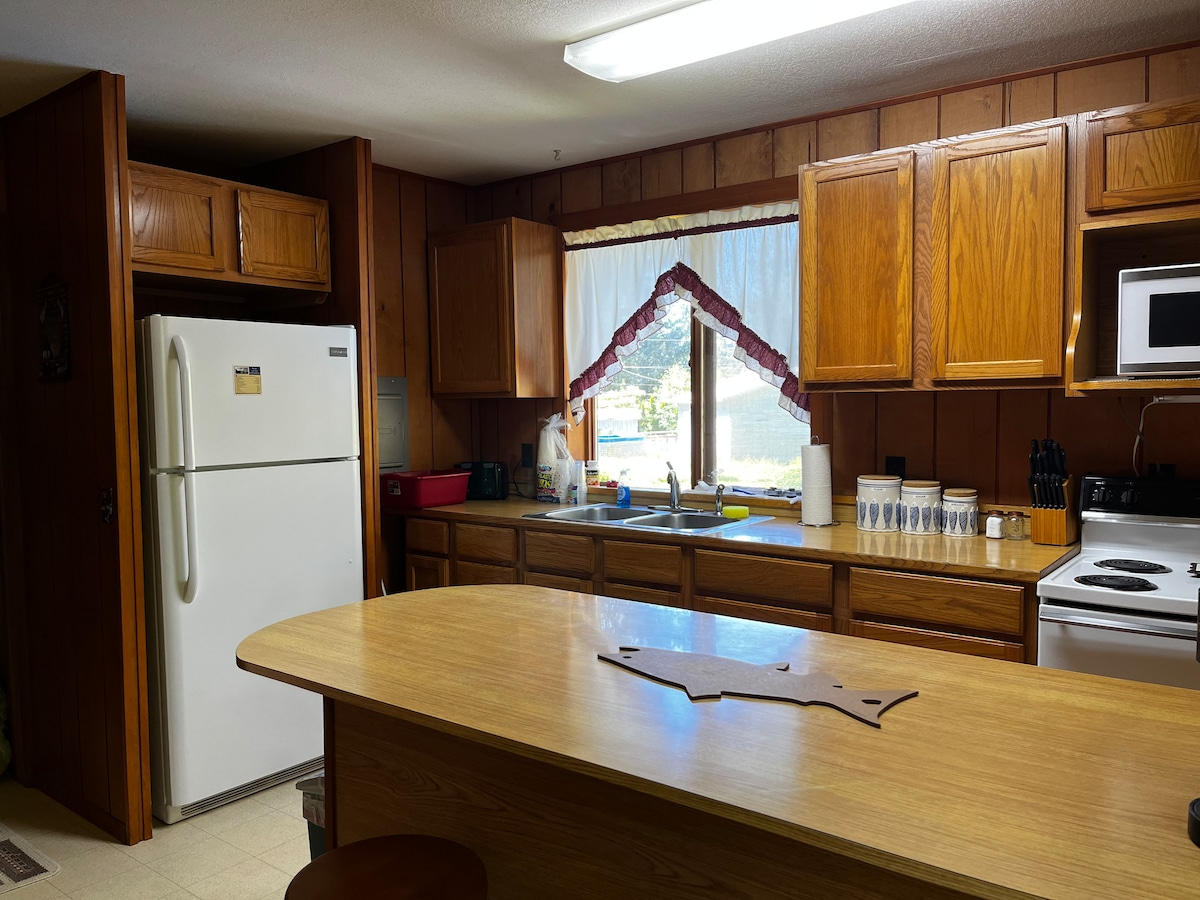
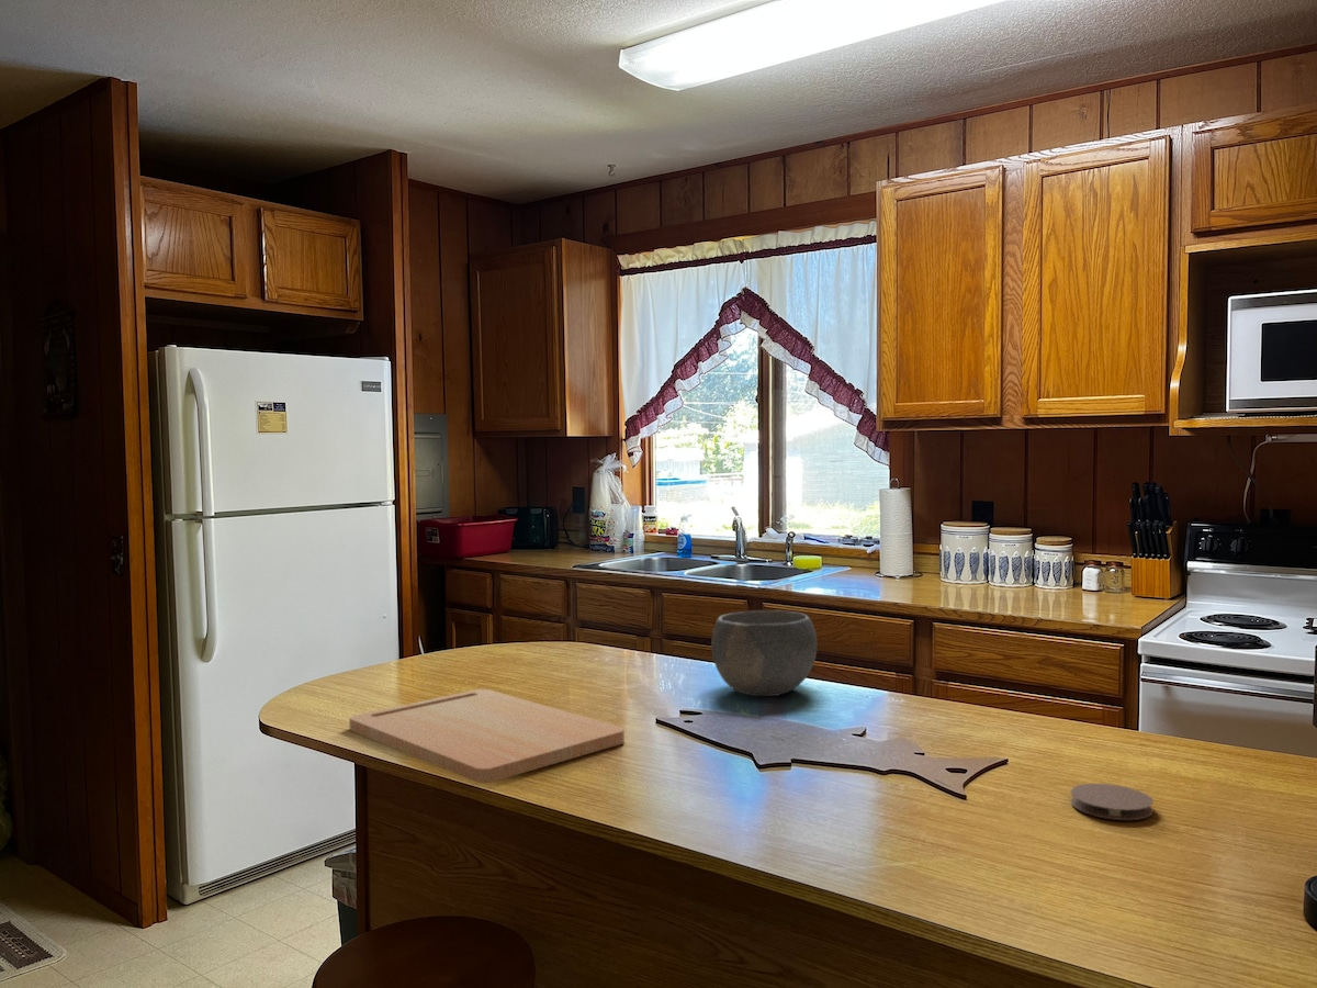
+ coaster [1070,783,1155,821]
+ cutting board [348,688,626,784]
+ bowl [710,609,819,697]
